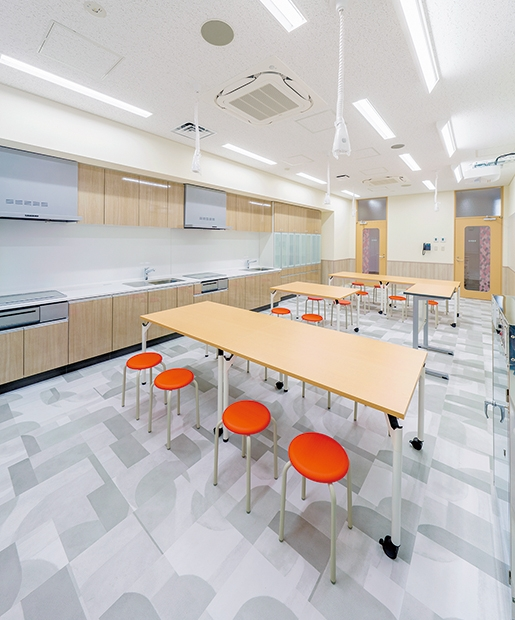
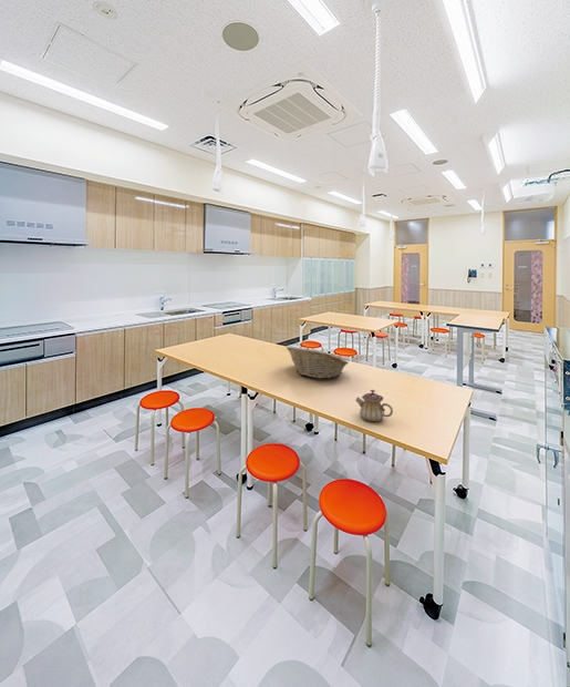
+ fruit basket [286,346,350,379]
+ teapot [354,389,394,422]
